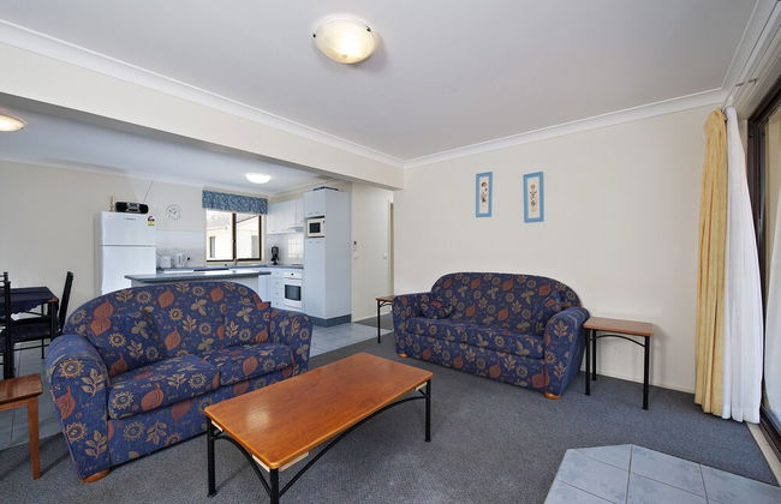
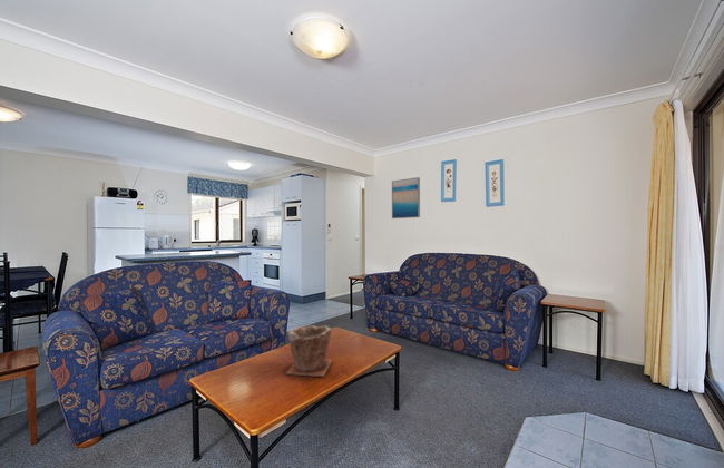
+ wall art [391,176,421,220]
+ plant pot [285,324,333,378]
